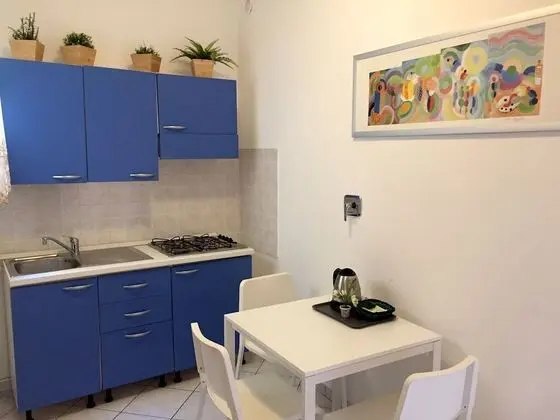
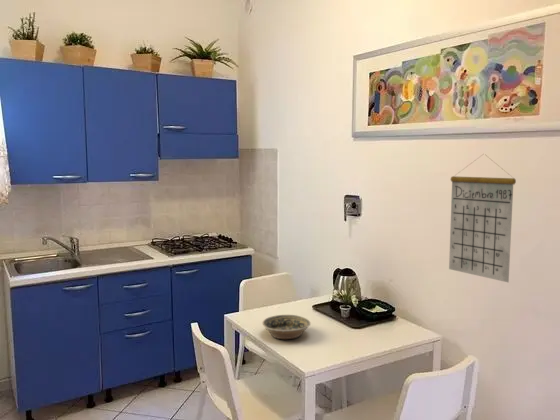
+ calendar [448,154,517,283]
+ bowl [261,314,312,340]
